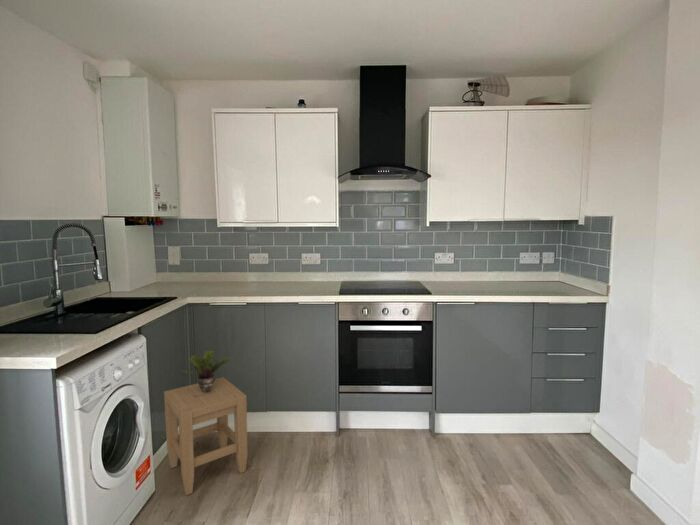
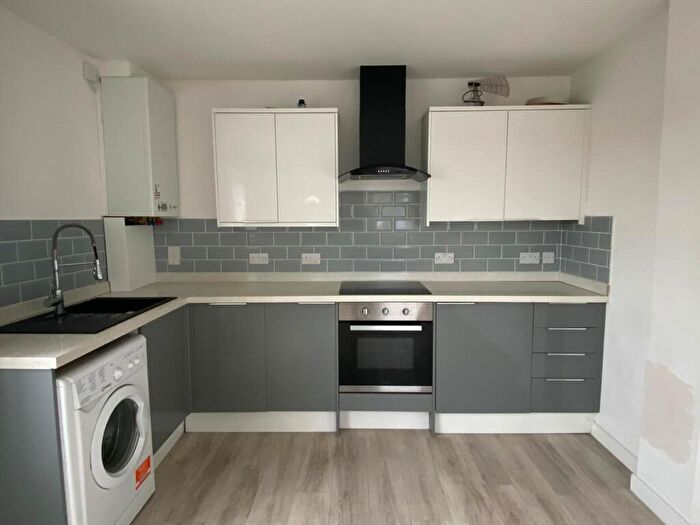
- potted plant [180,350,232,392]
- stool [163,376,249,496]
